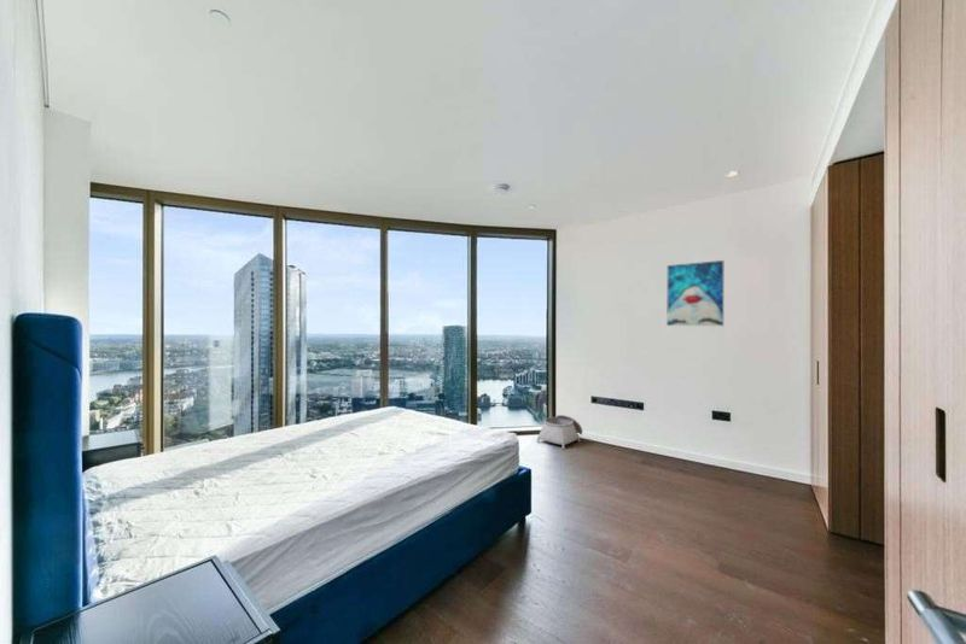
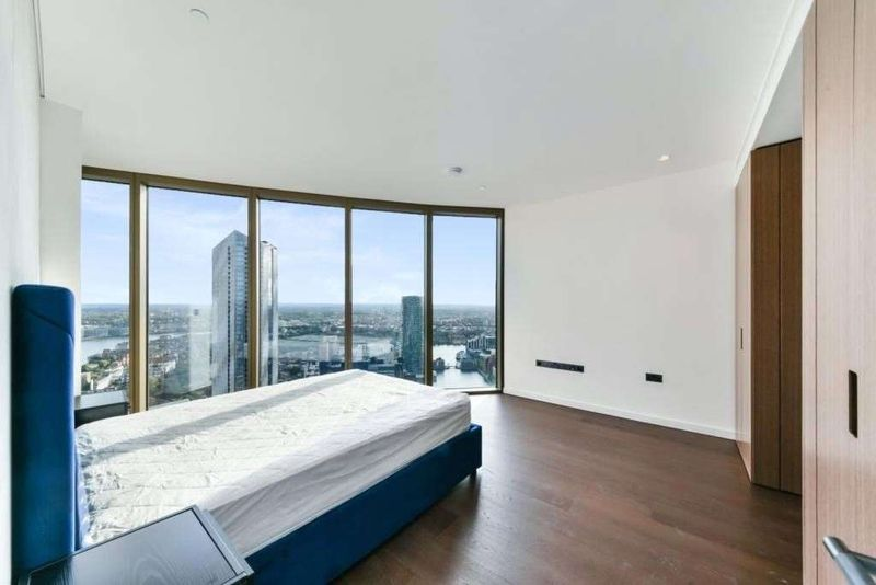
- wall art [665,259,724,327]
- basket [535,414,583,450]
